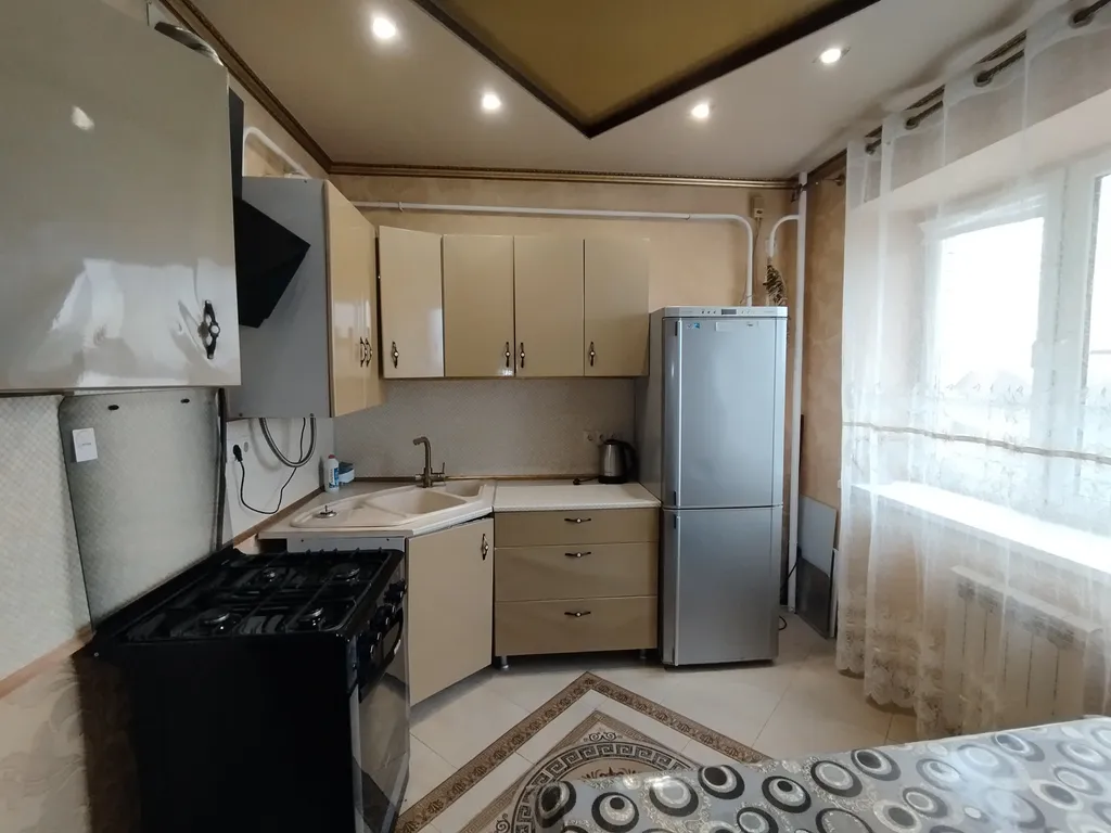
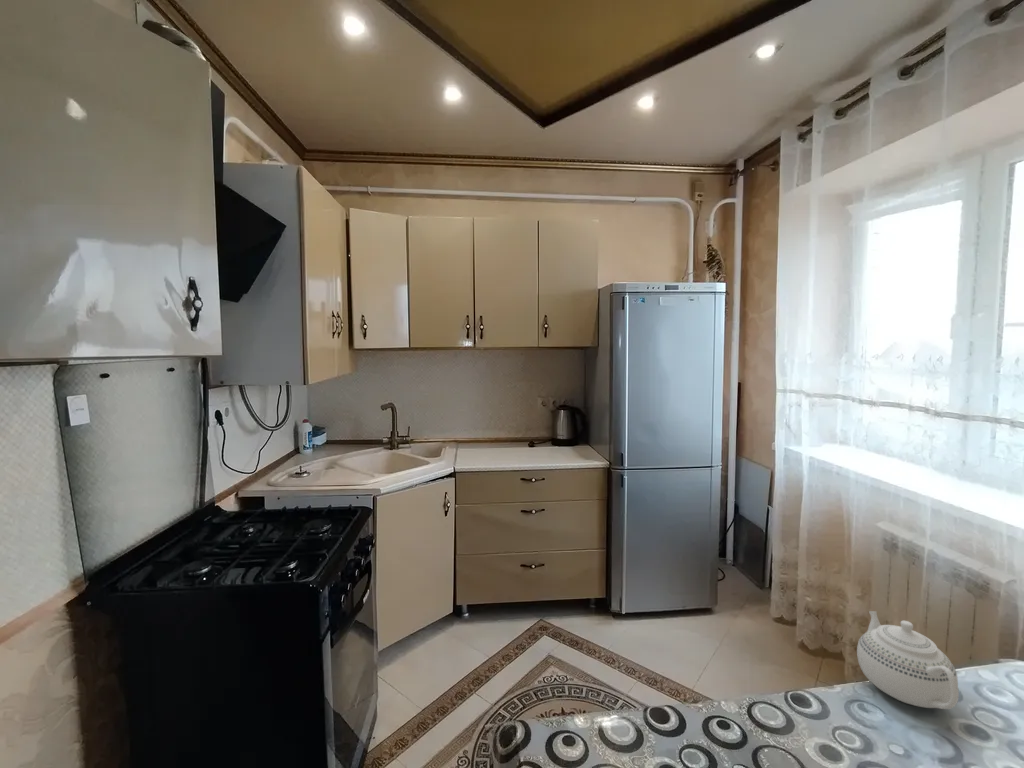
+ teapot [856,610,960,710]
